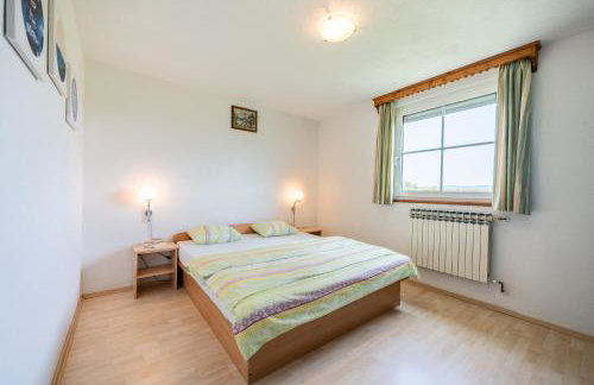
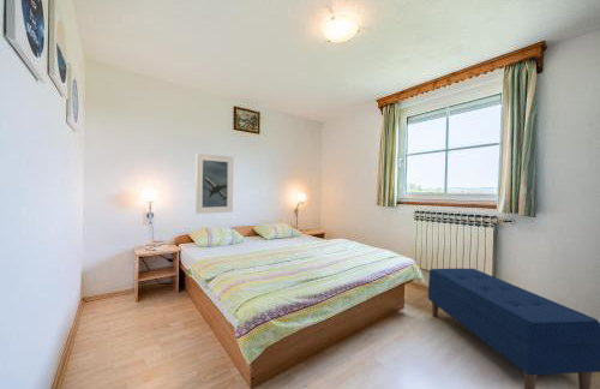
+ bench [427,268,600,389]
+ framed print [194,152,234,215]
